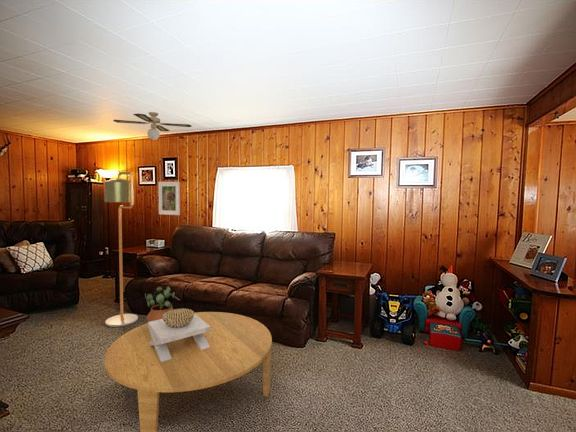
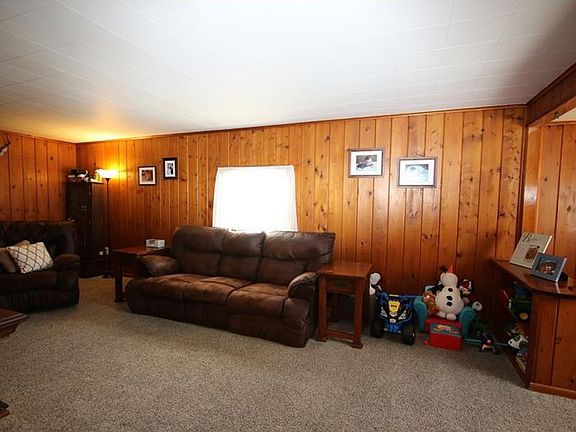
- ceiling fan [112,111,192,141]
- floor lamp [103,171,139,328]
- potted plant [144,286,181,323]
- decorative bowl [147,308,210,362]
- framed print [158,181,181,216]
- coffee table [103,311,273,432]
